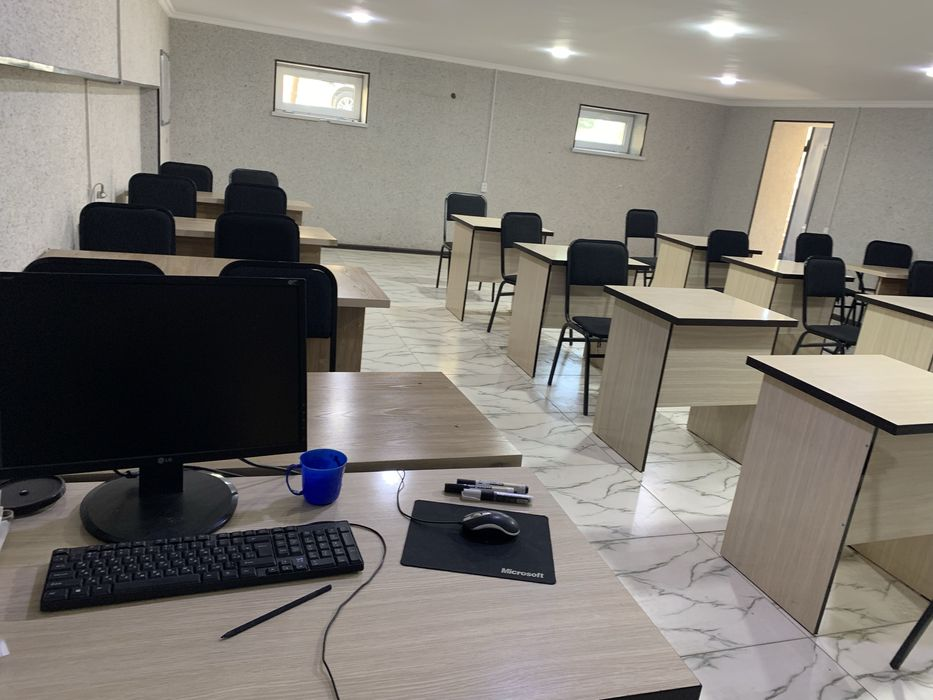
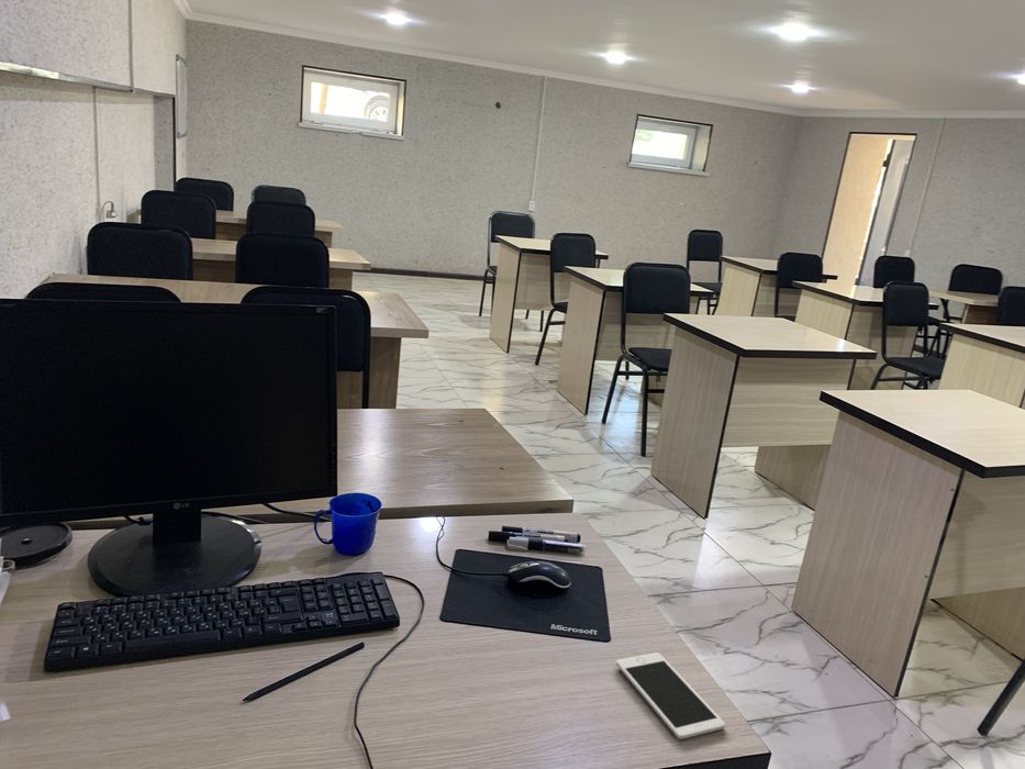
+ cell phone [615,651,726,740]
